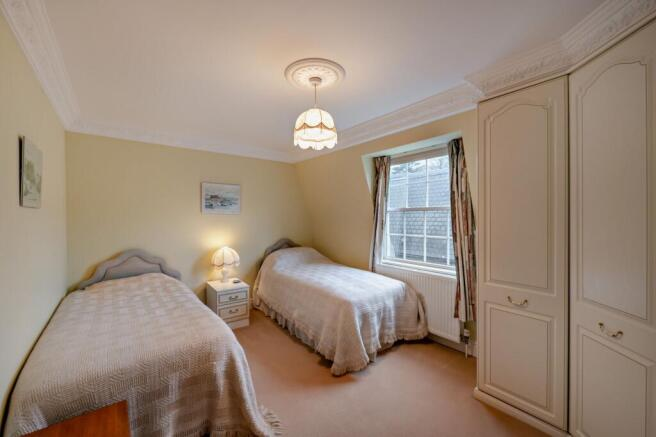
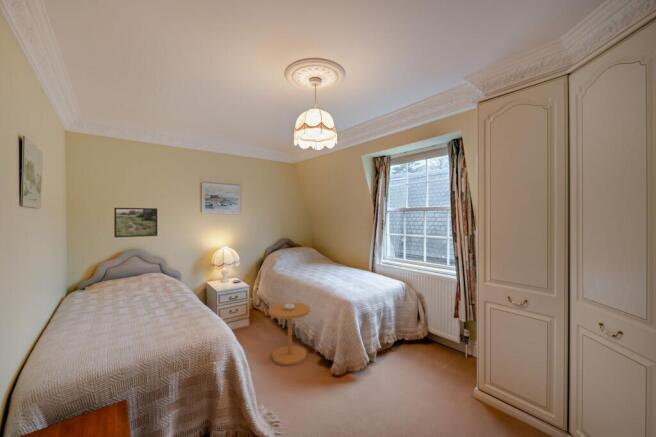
+ side table [268,302,311,366]
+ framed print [113,207,158,238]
